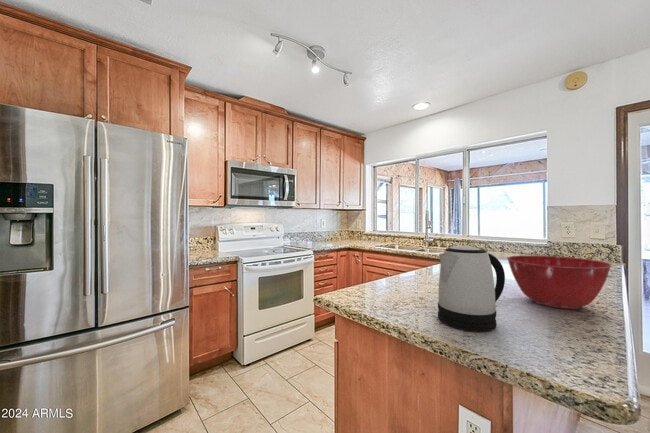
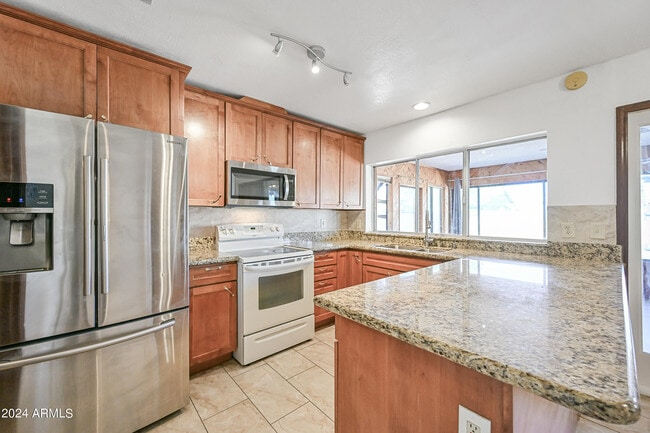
- mixing bowl [506,255,613,310]
- kettle [437,245,506,332]
